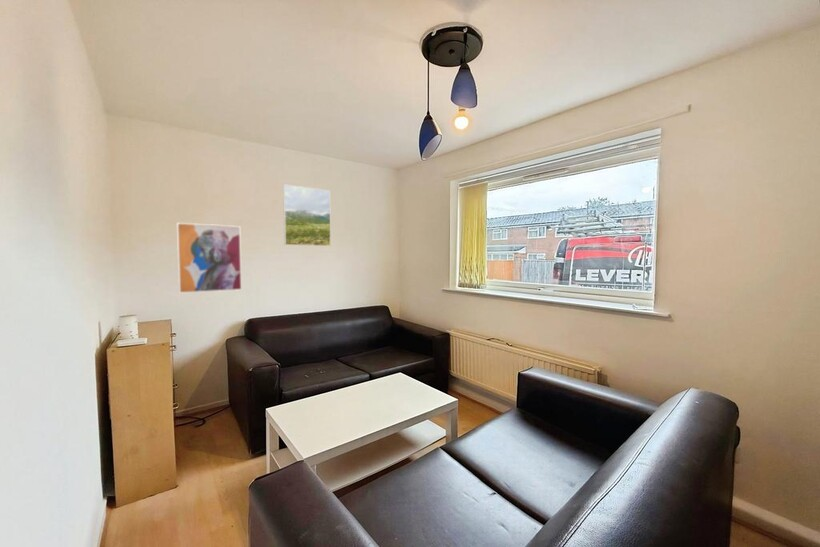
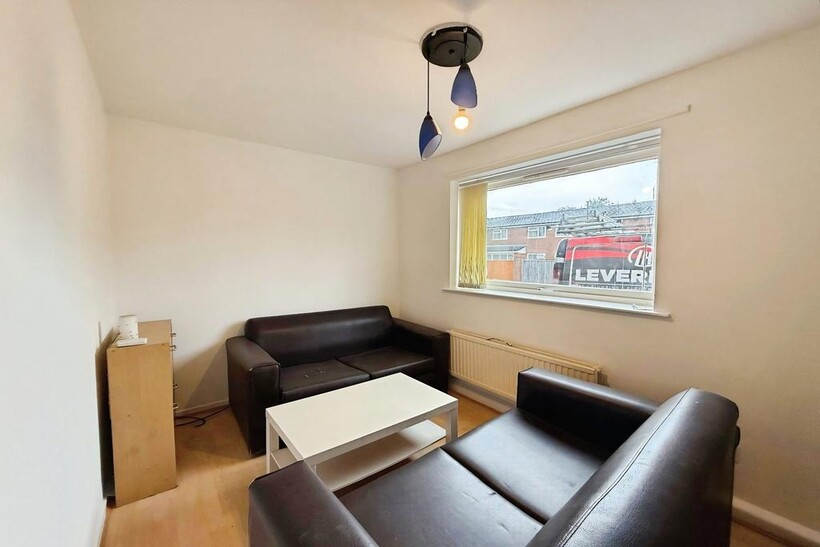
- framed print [282,184,332,247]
- wall art [176,222,243,295]
